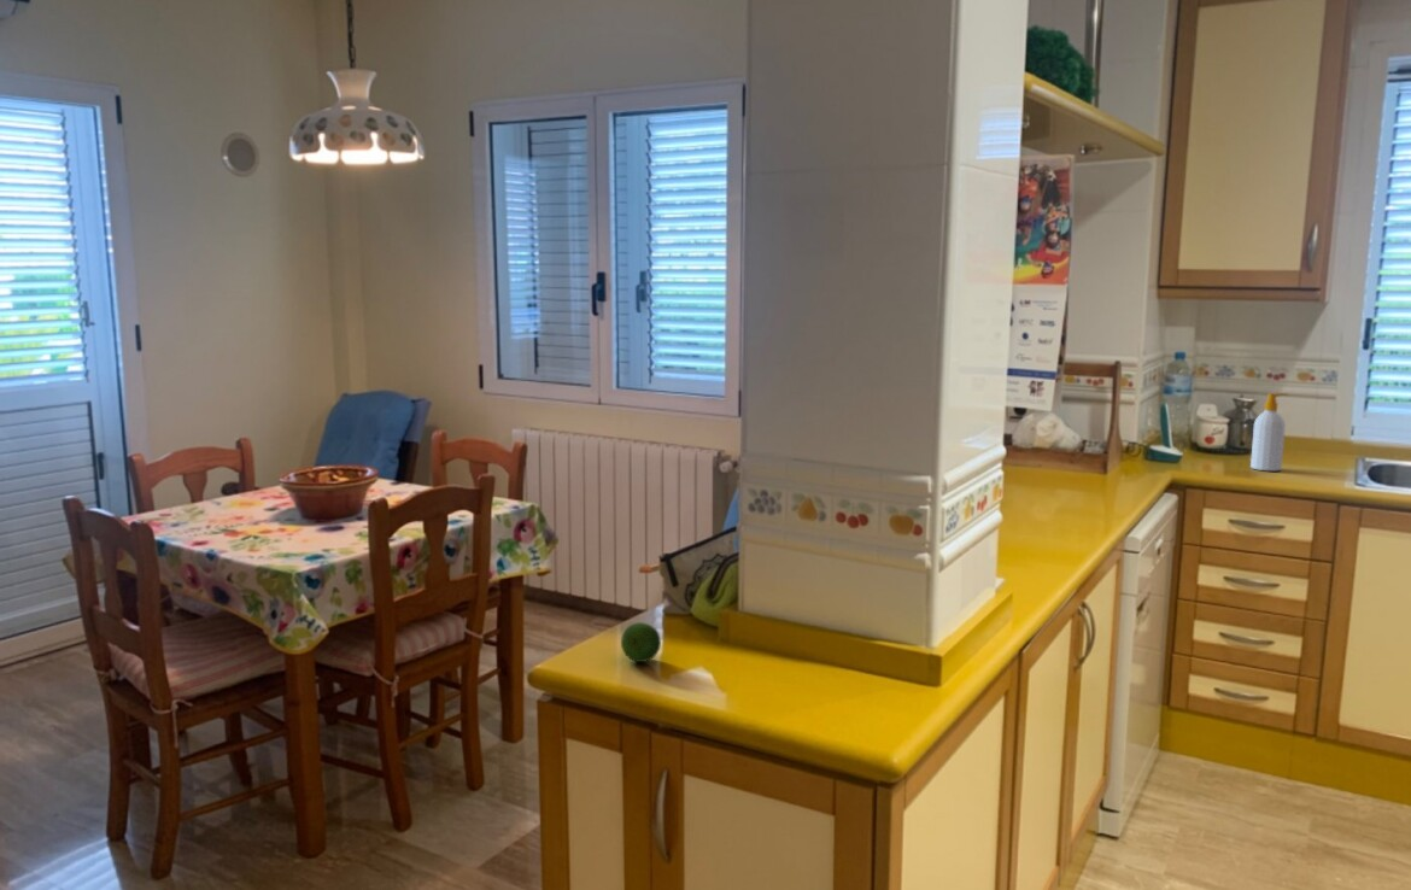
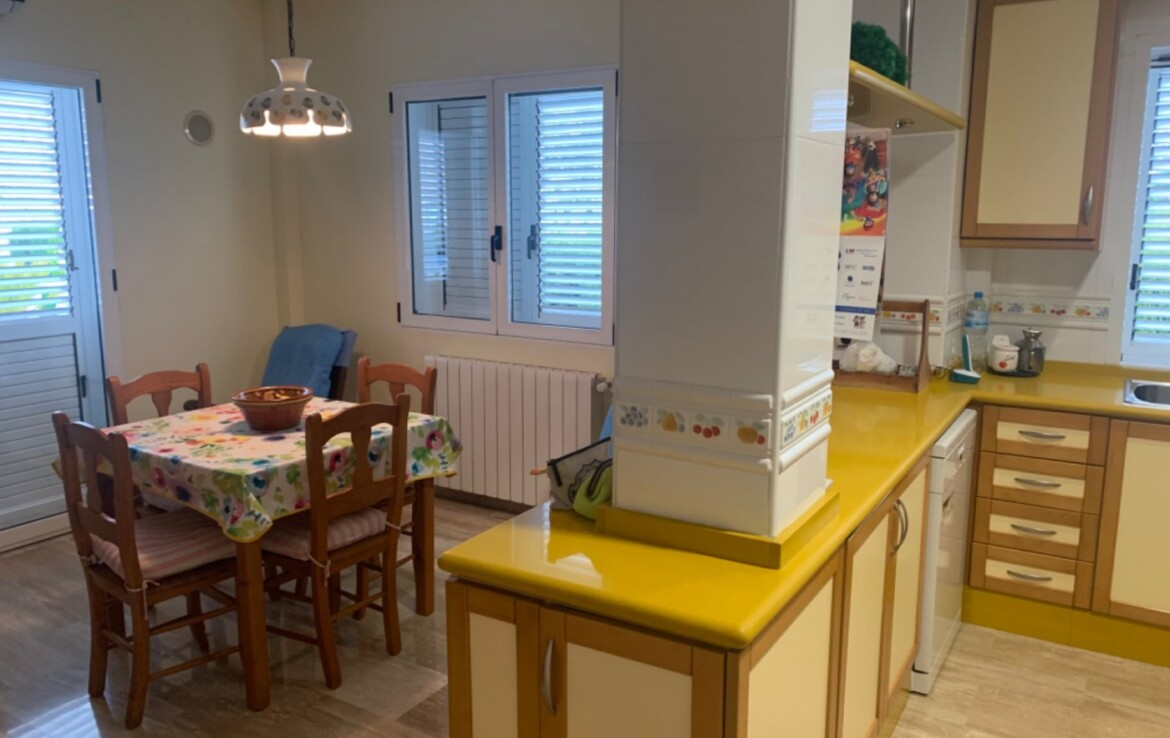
- fruit [620,621,662,663]
- soap bottle [1249,392,1289,473]
